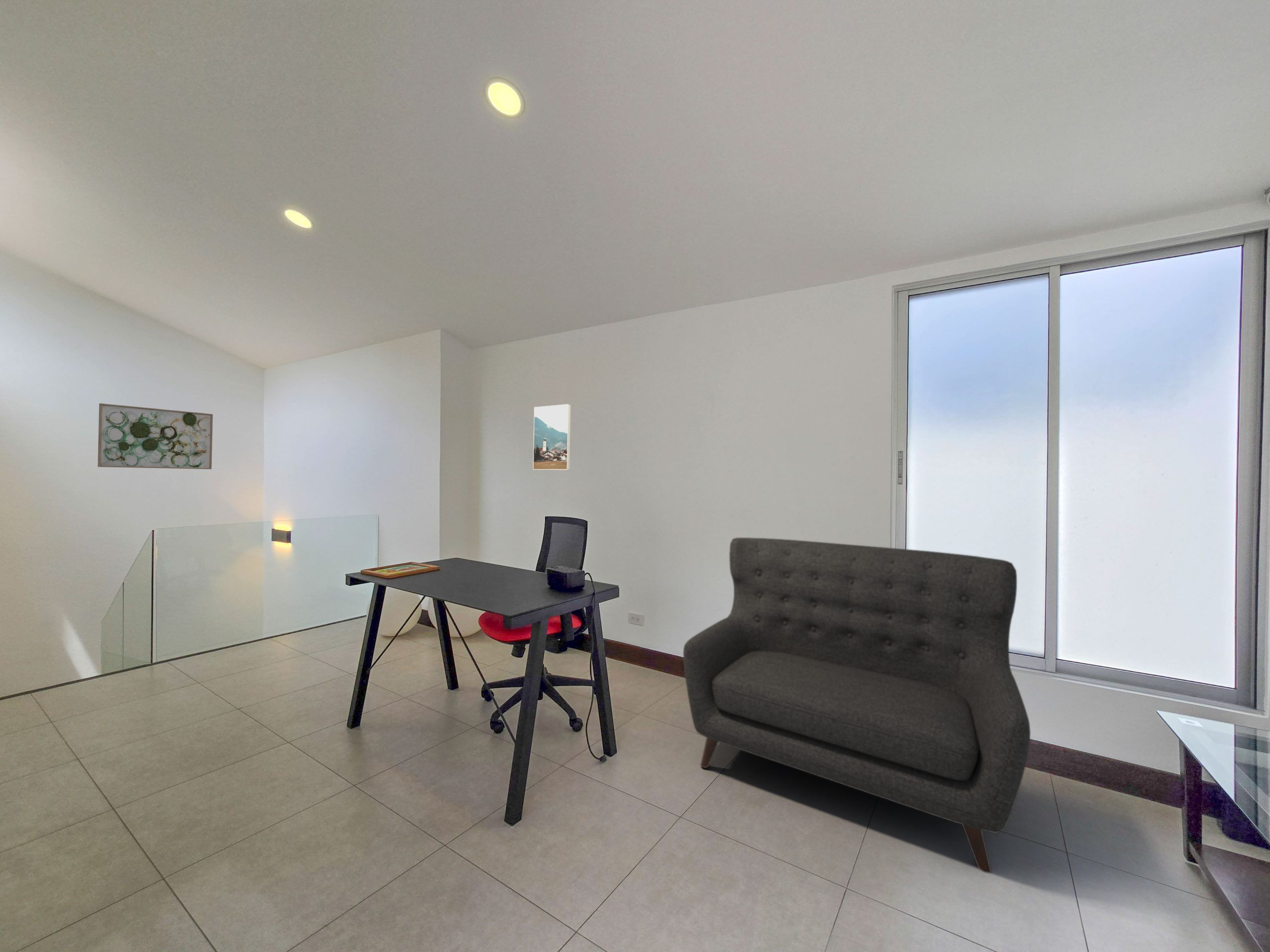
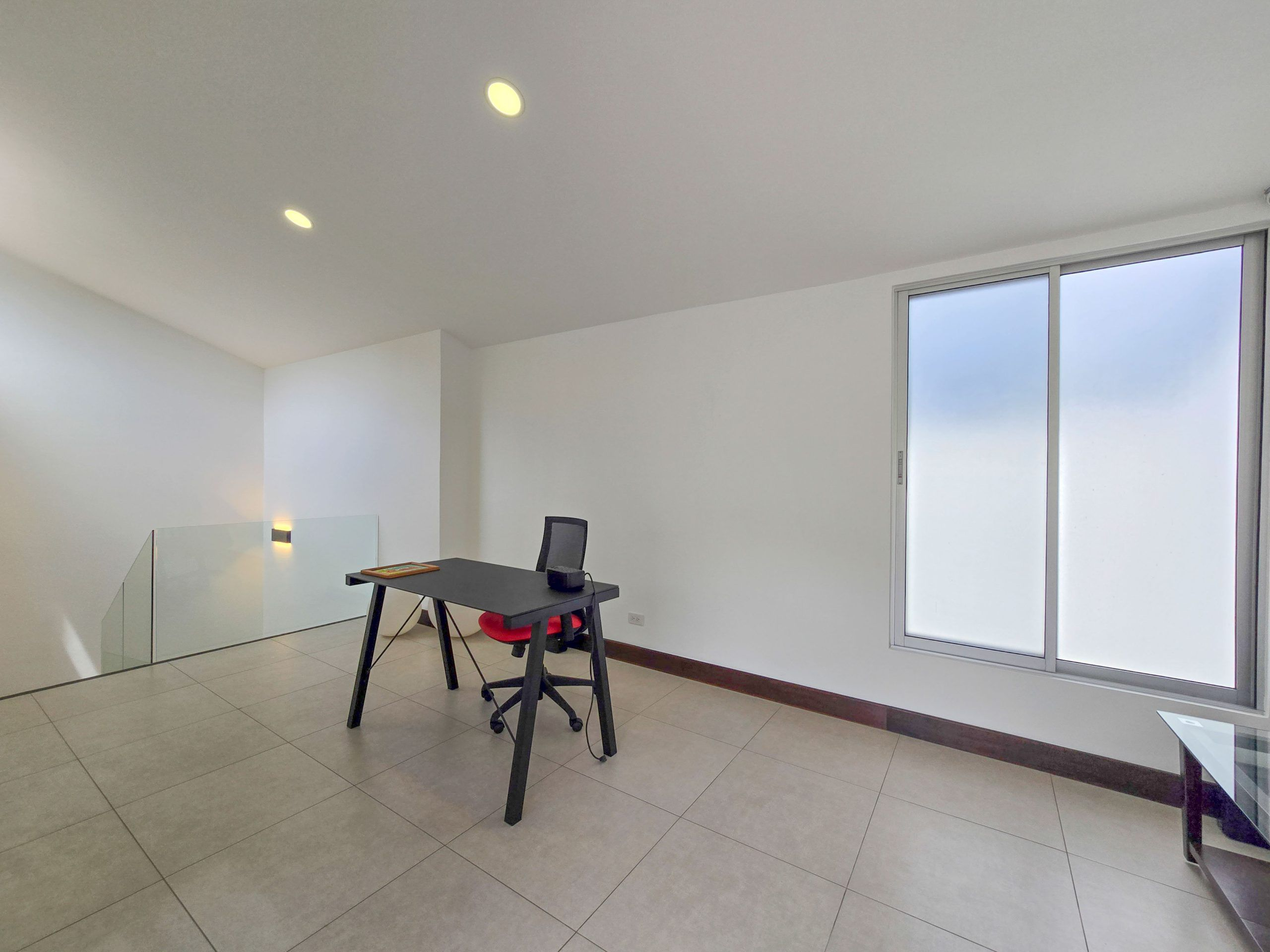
- wall art [97,403,213,470]
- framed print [533,404,572,471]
- sofa [683,537,1031,874]
